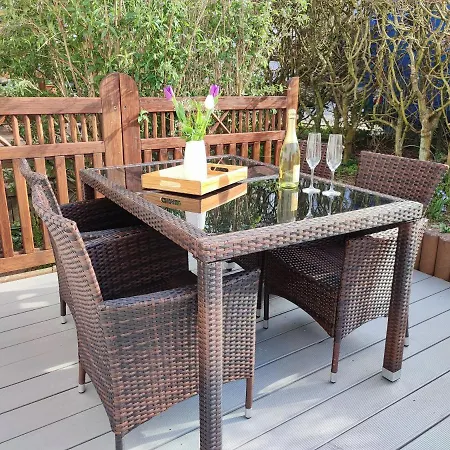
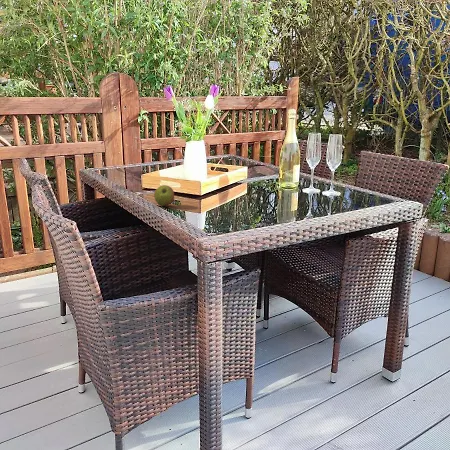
+ apple [153,184,175,207]
